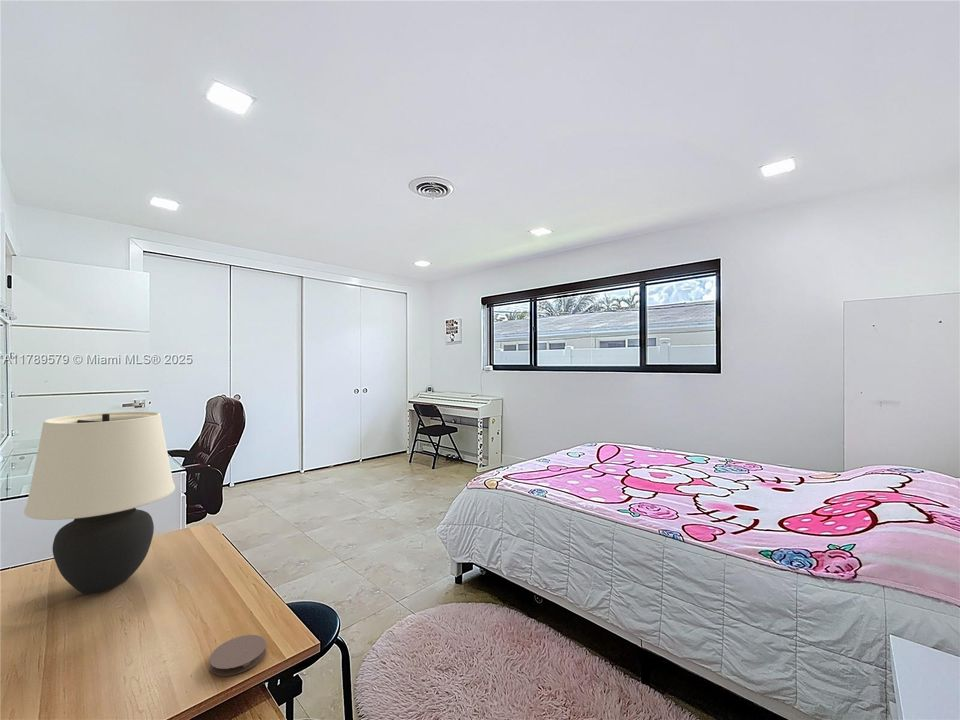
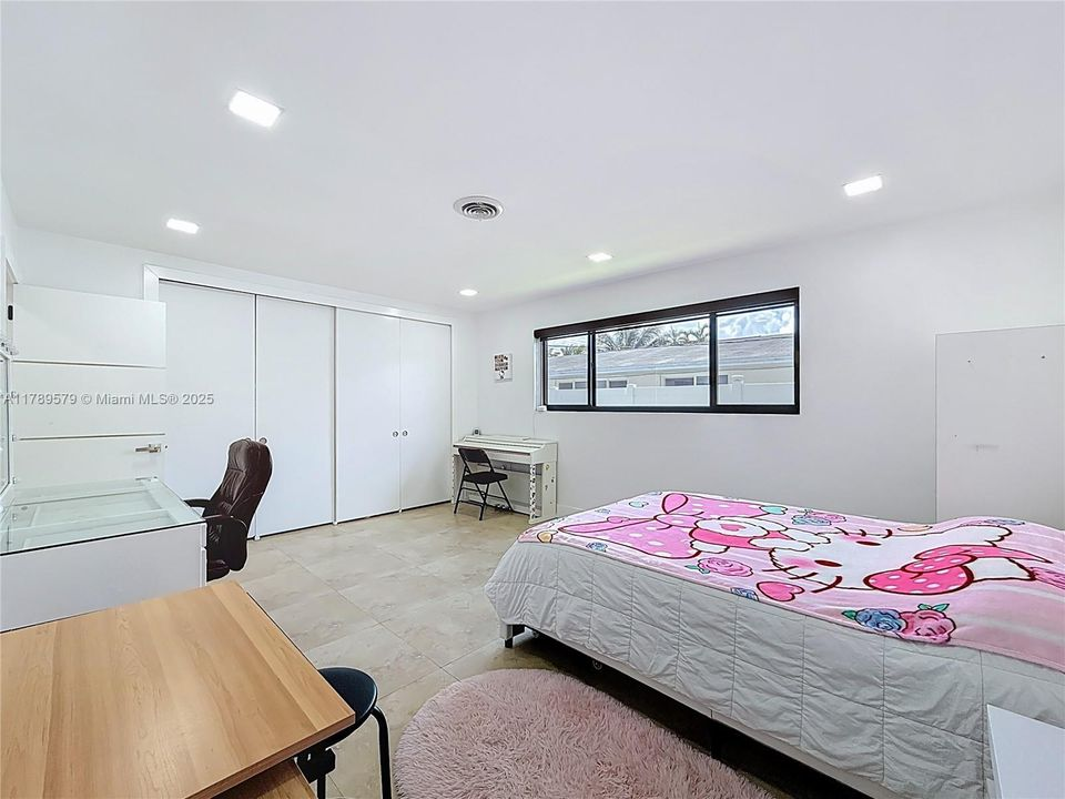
- coaster [208,634,267,677]
- table lamp [23,410,176,595]
